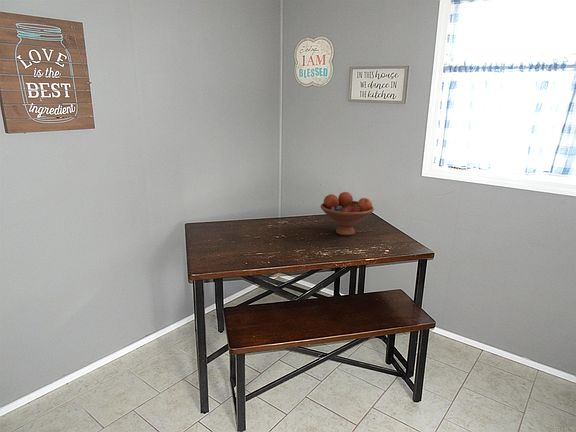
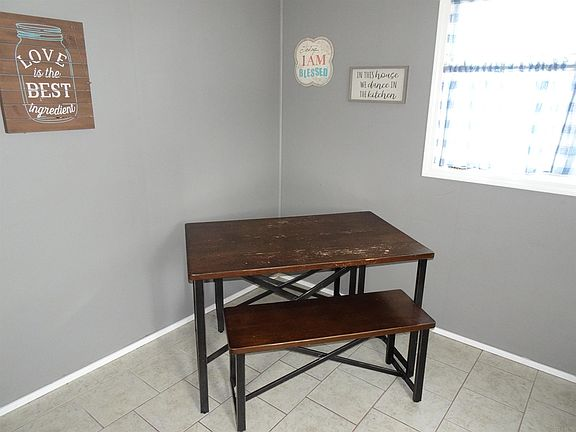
- fruit bowl [320,191,375,236]
